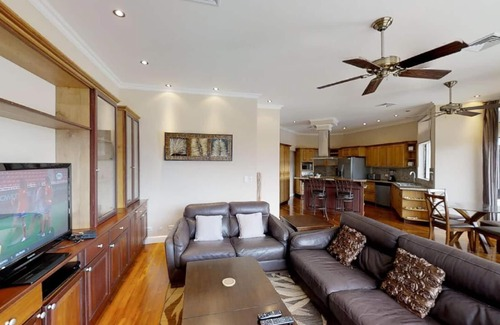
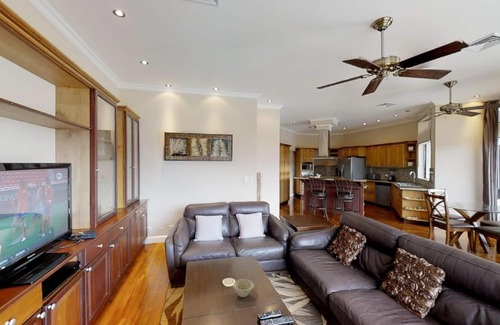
+ bowl [232,278,255,298]
